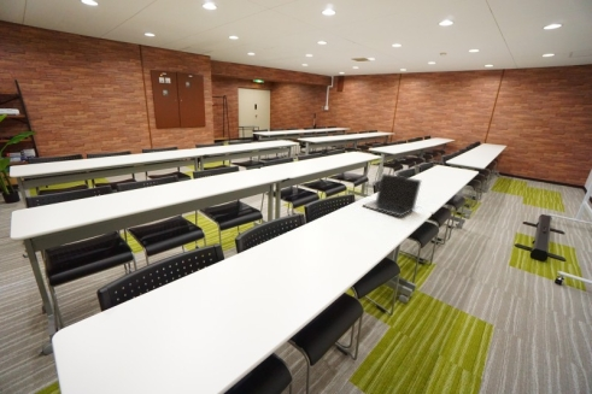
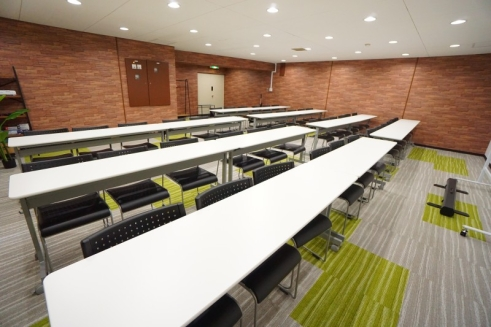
- laptop [361,172,422,218]
